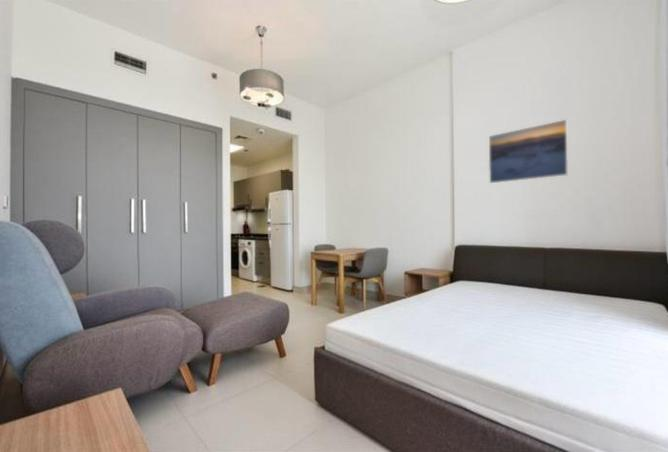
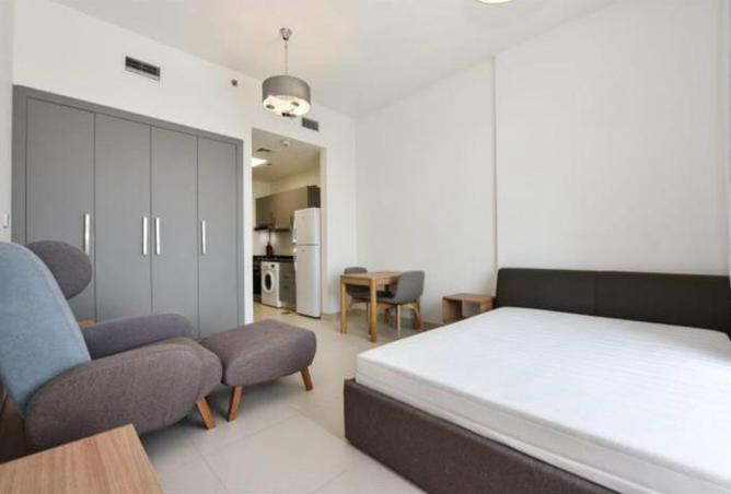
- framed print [488,118,569,184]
